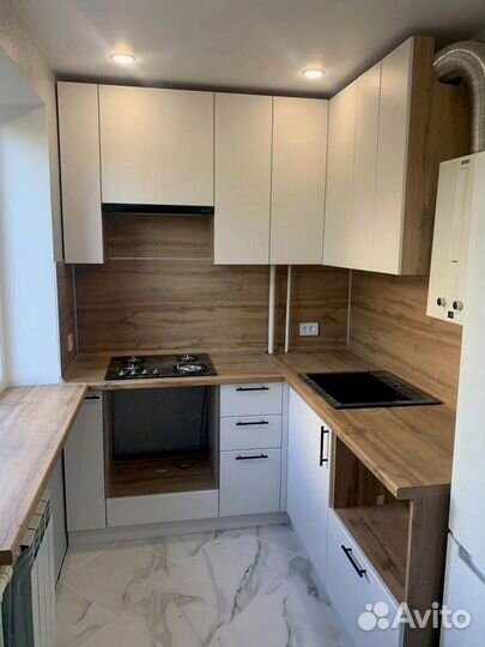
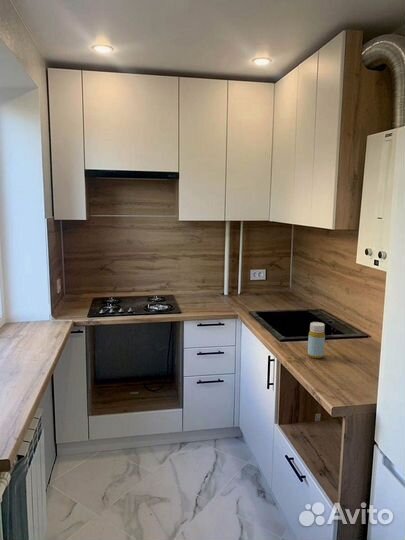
+ bottle [307,321,326,359]
